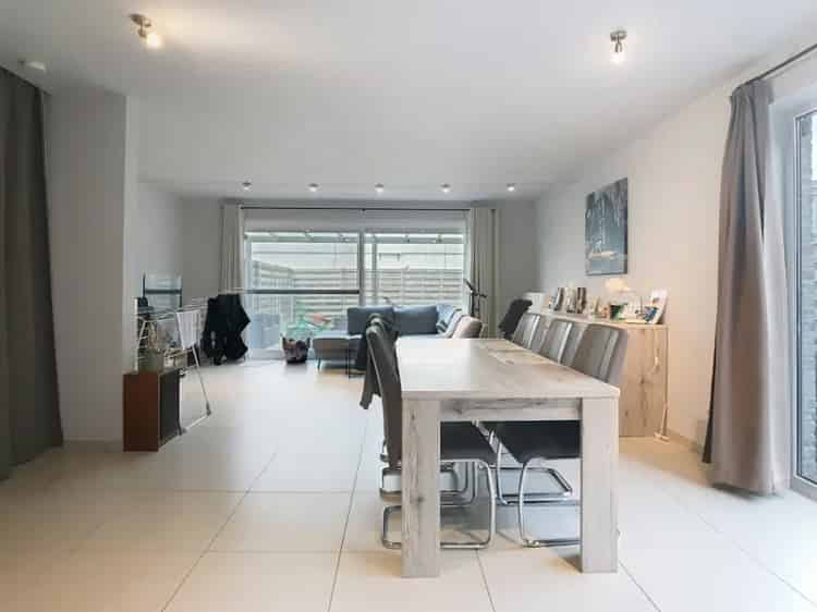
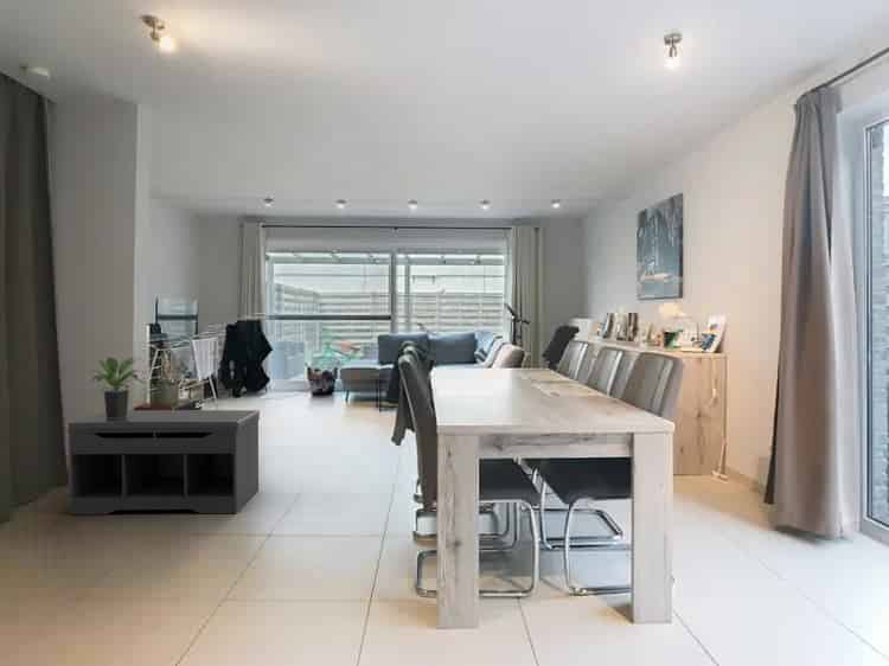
+ bench [66,409,261,515]
+ potted plant [81,356,147,418]
